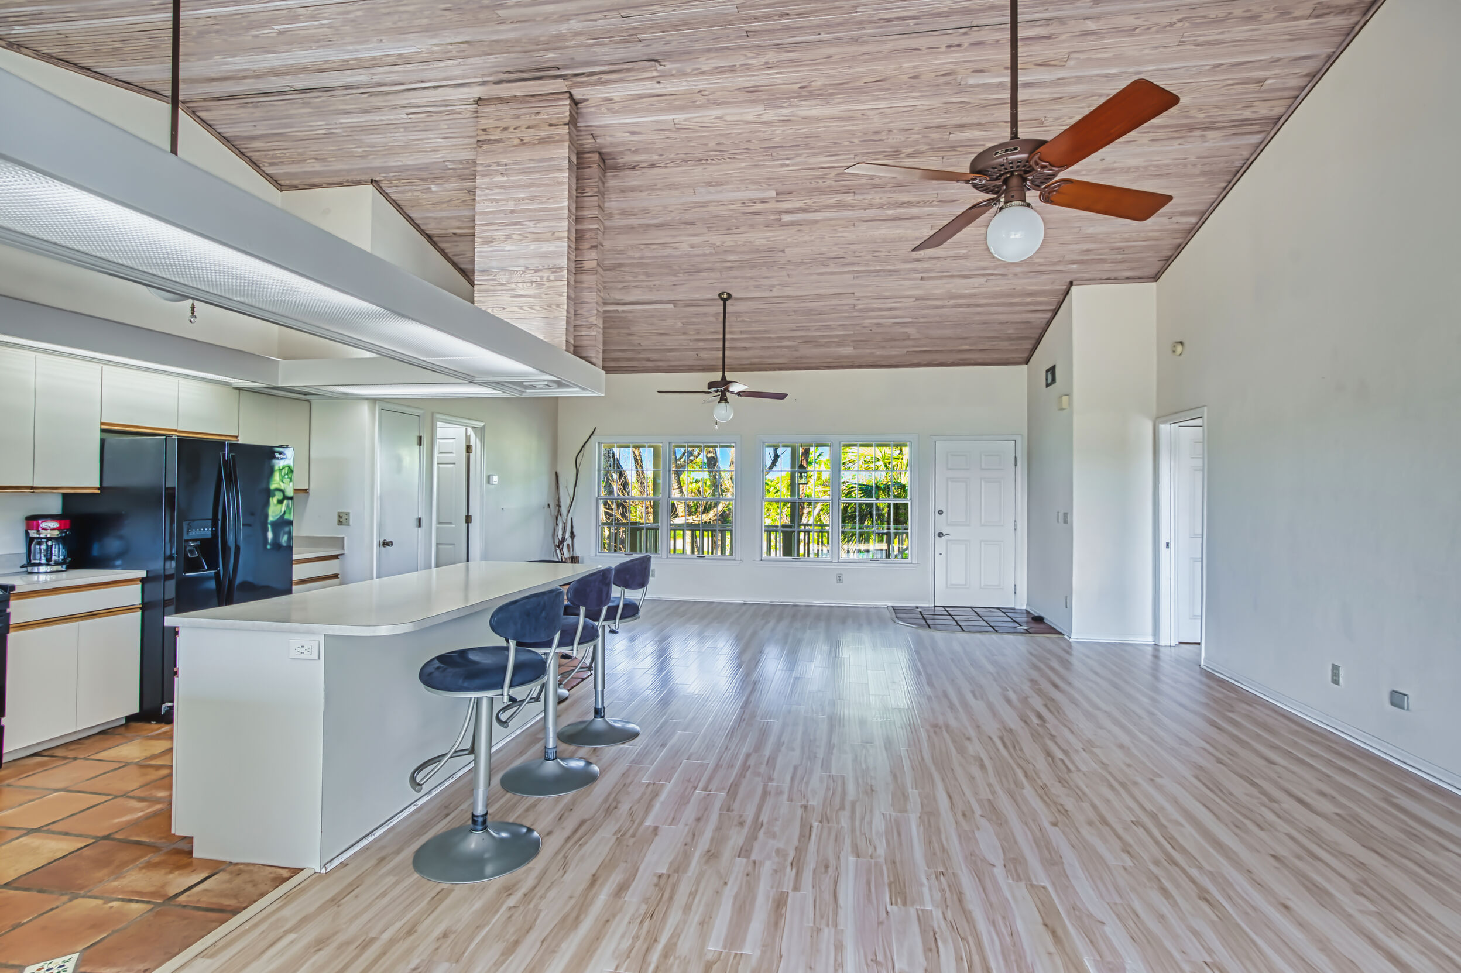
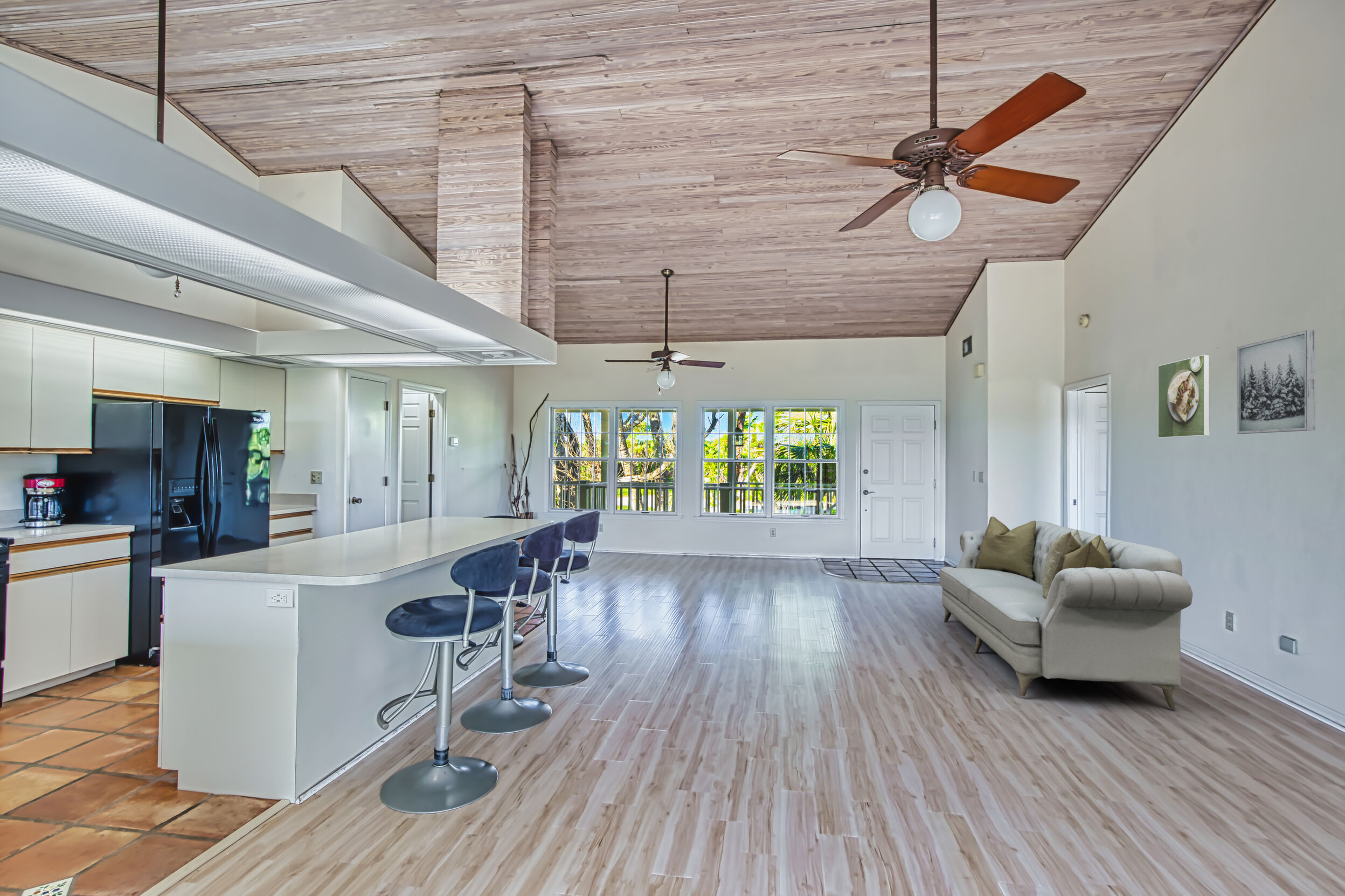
+ sofa [939,516,1193,710]
+ wall art [1237,330,1316,434]
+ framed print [1157,354,1210,439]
